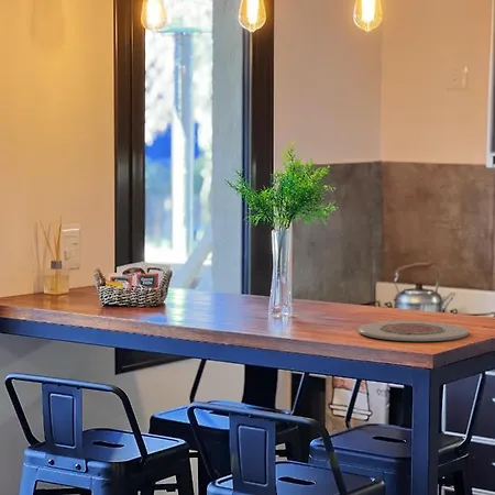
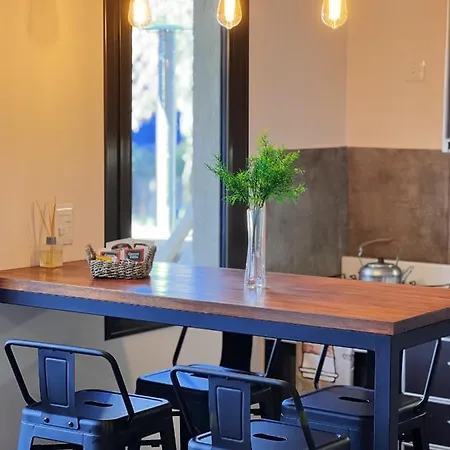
- plate [358,320,470,342]
